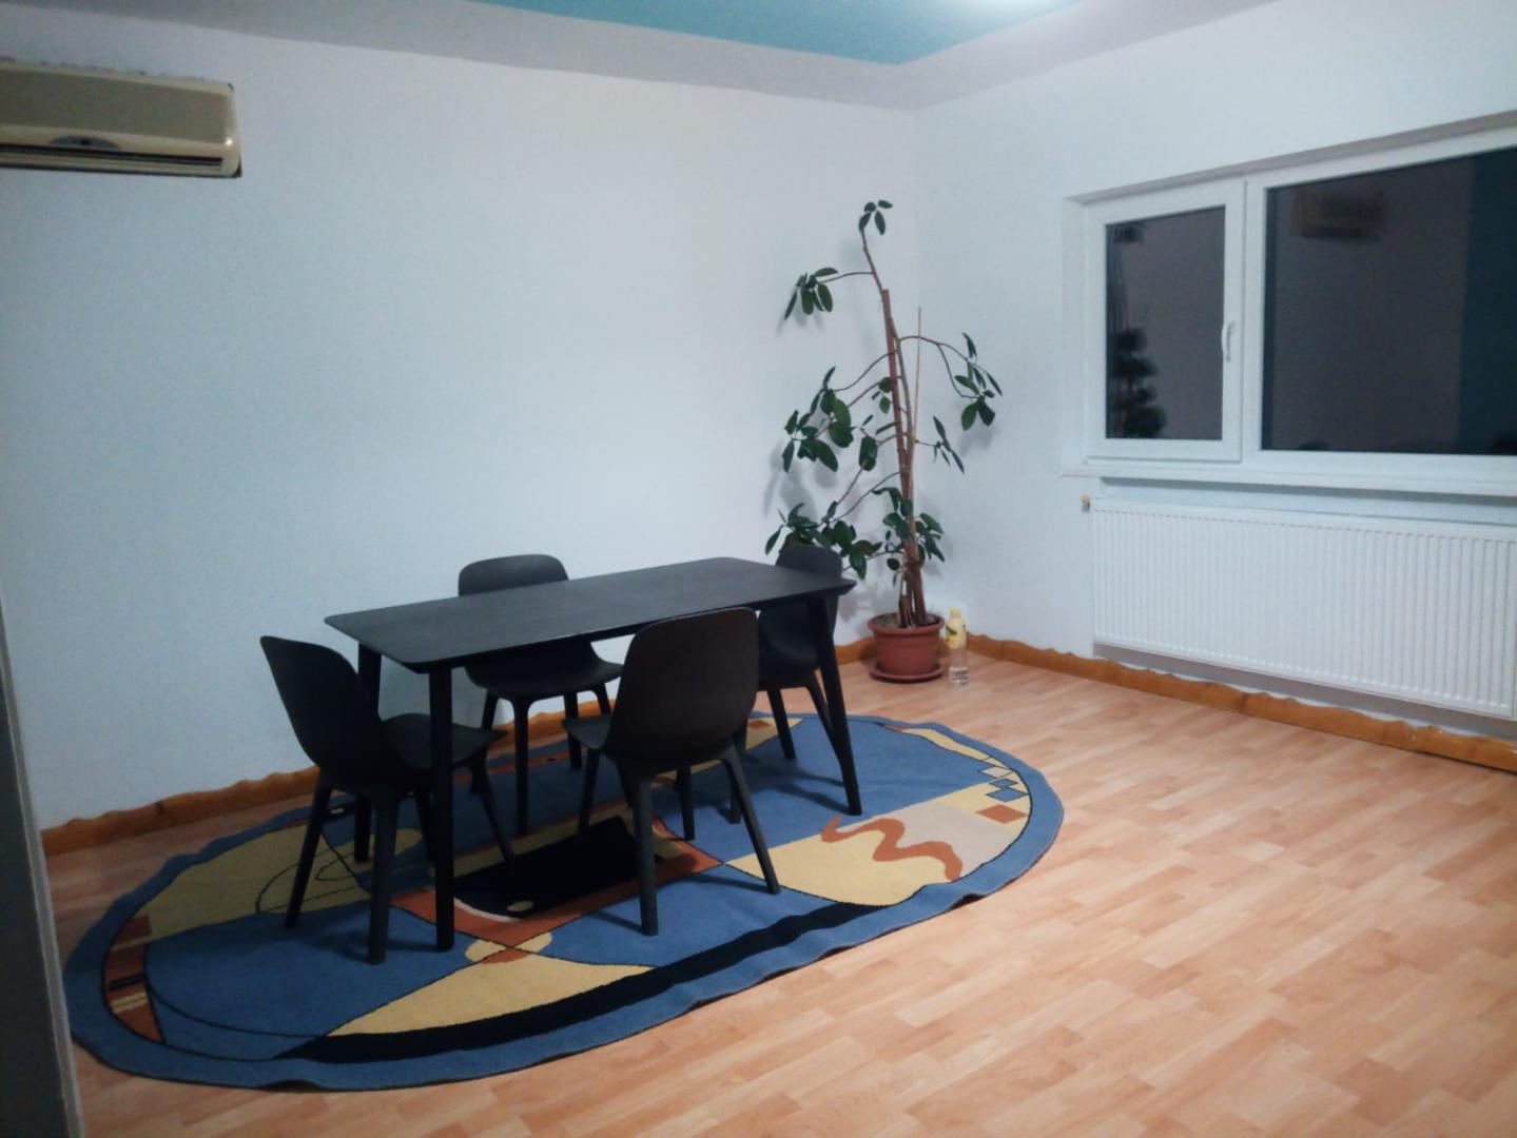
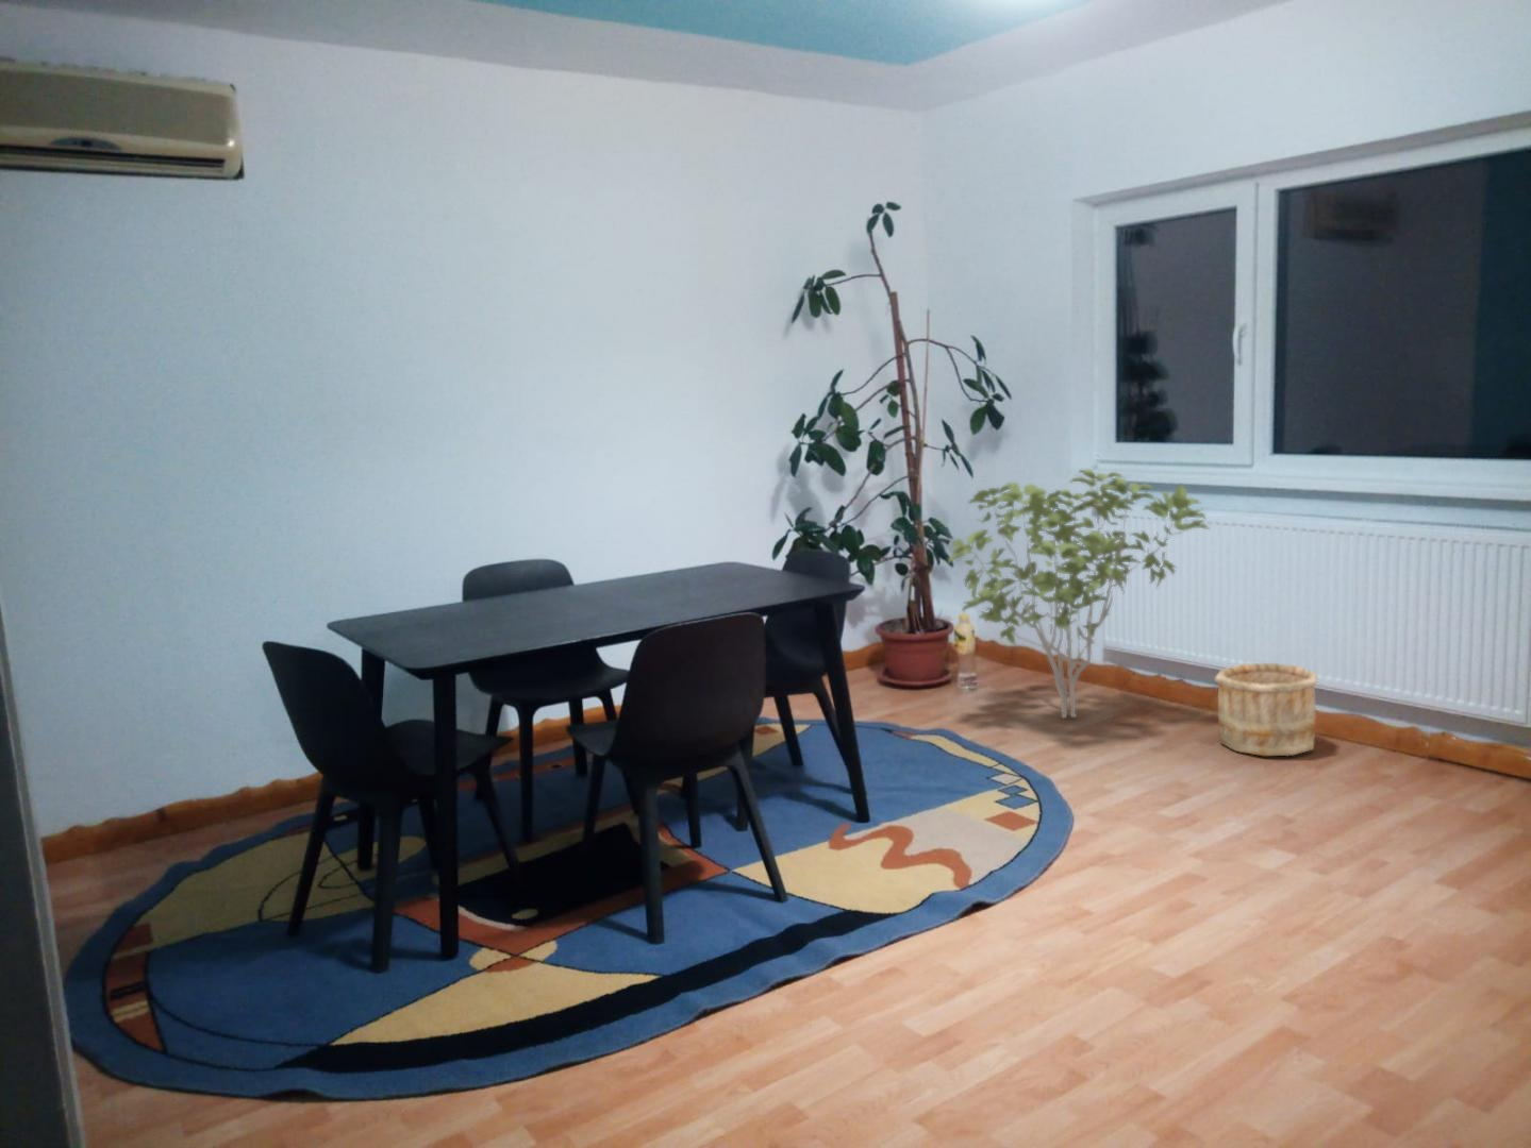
+ wooden bucket [1212,662,1319,757]
+ shrub [947,468,1212,720]
